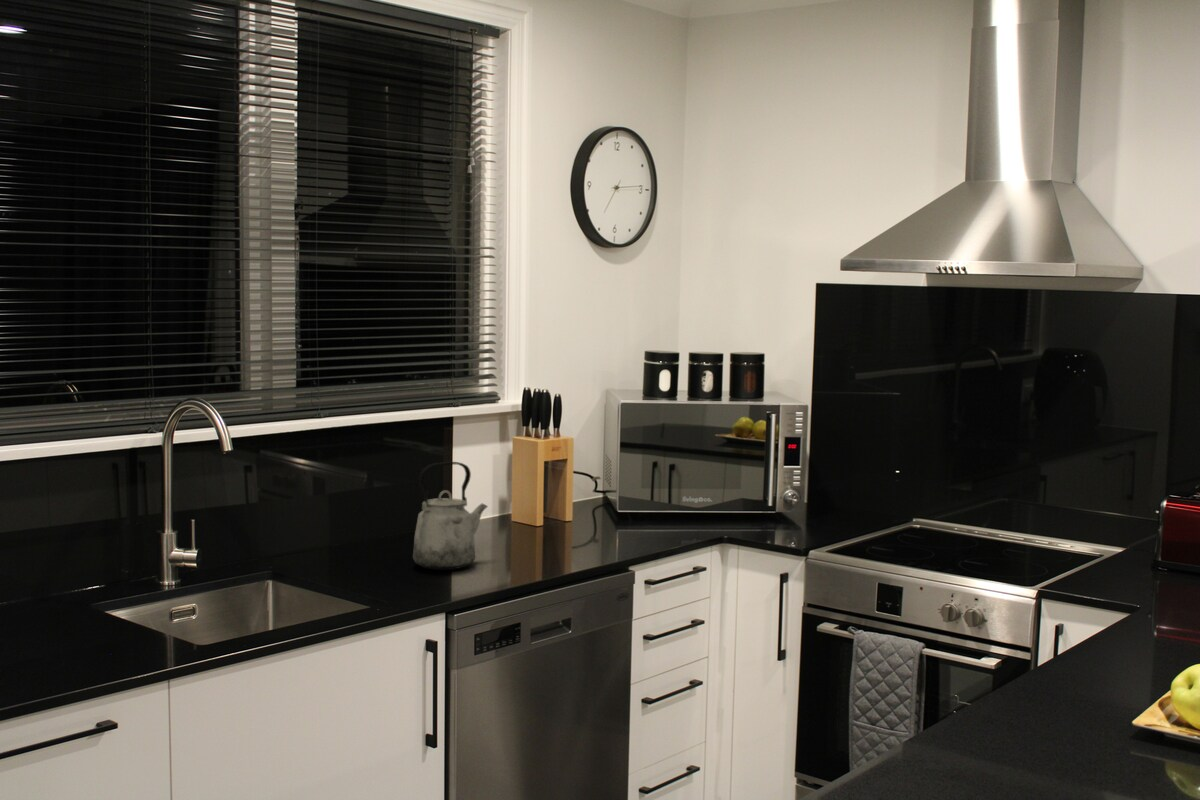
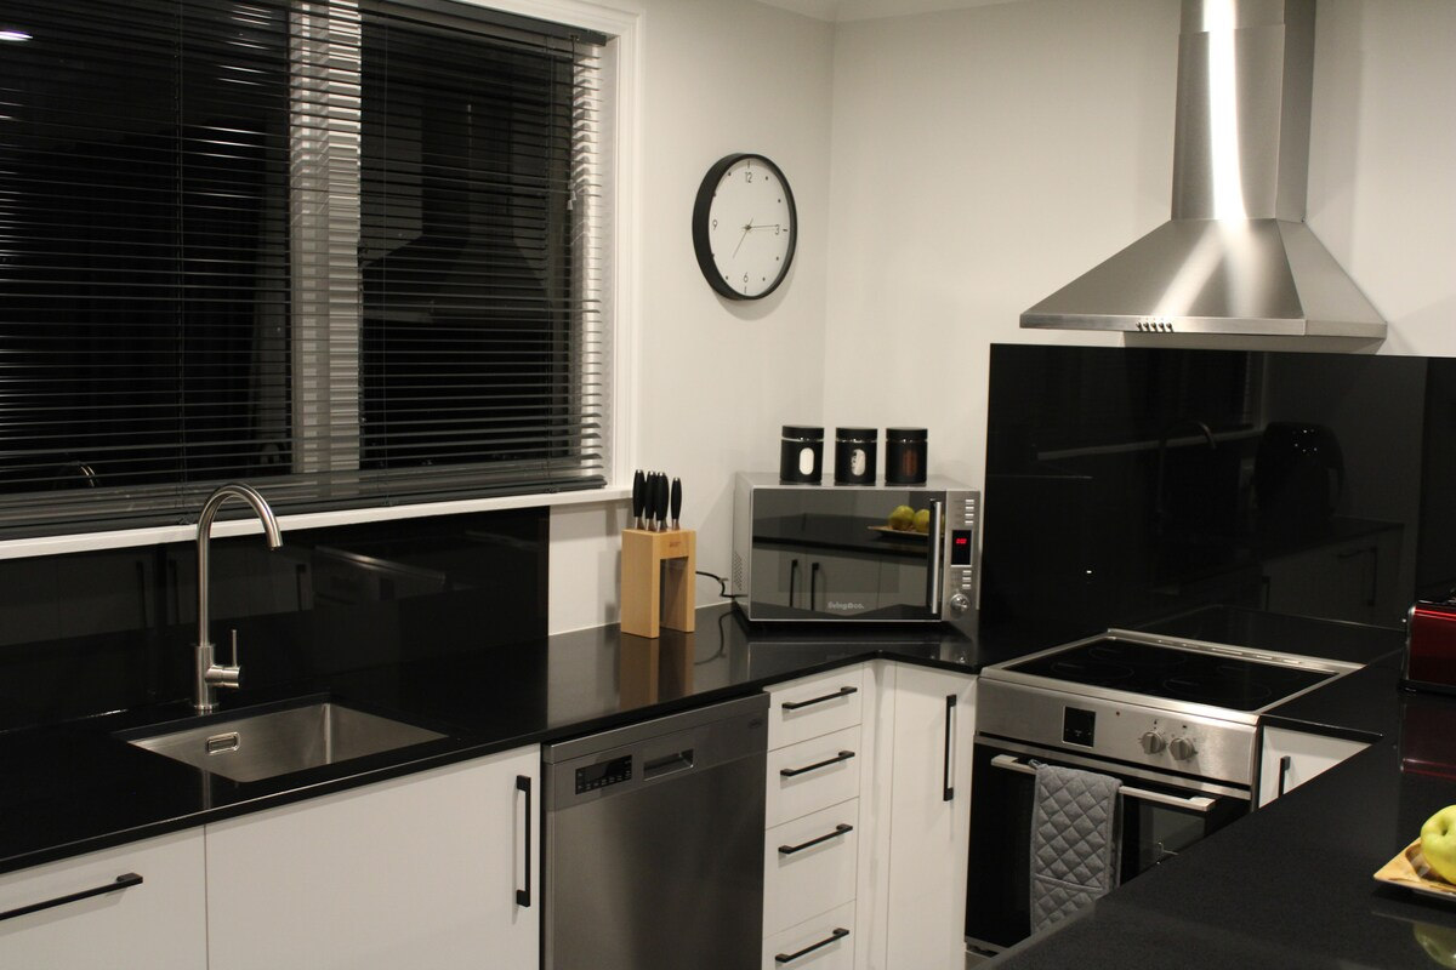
- kettle [412,461,489,571]
